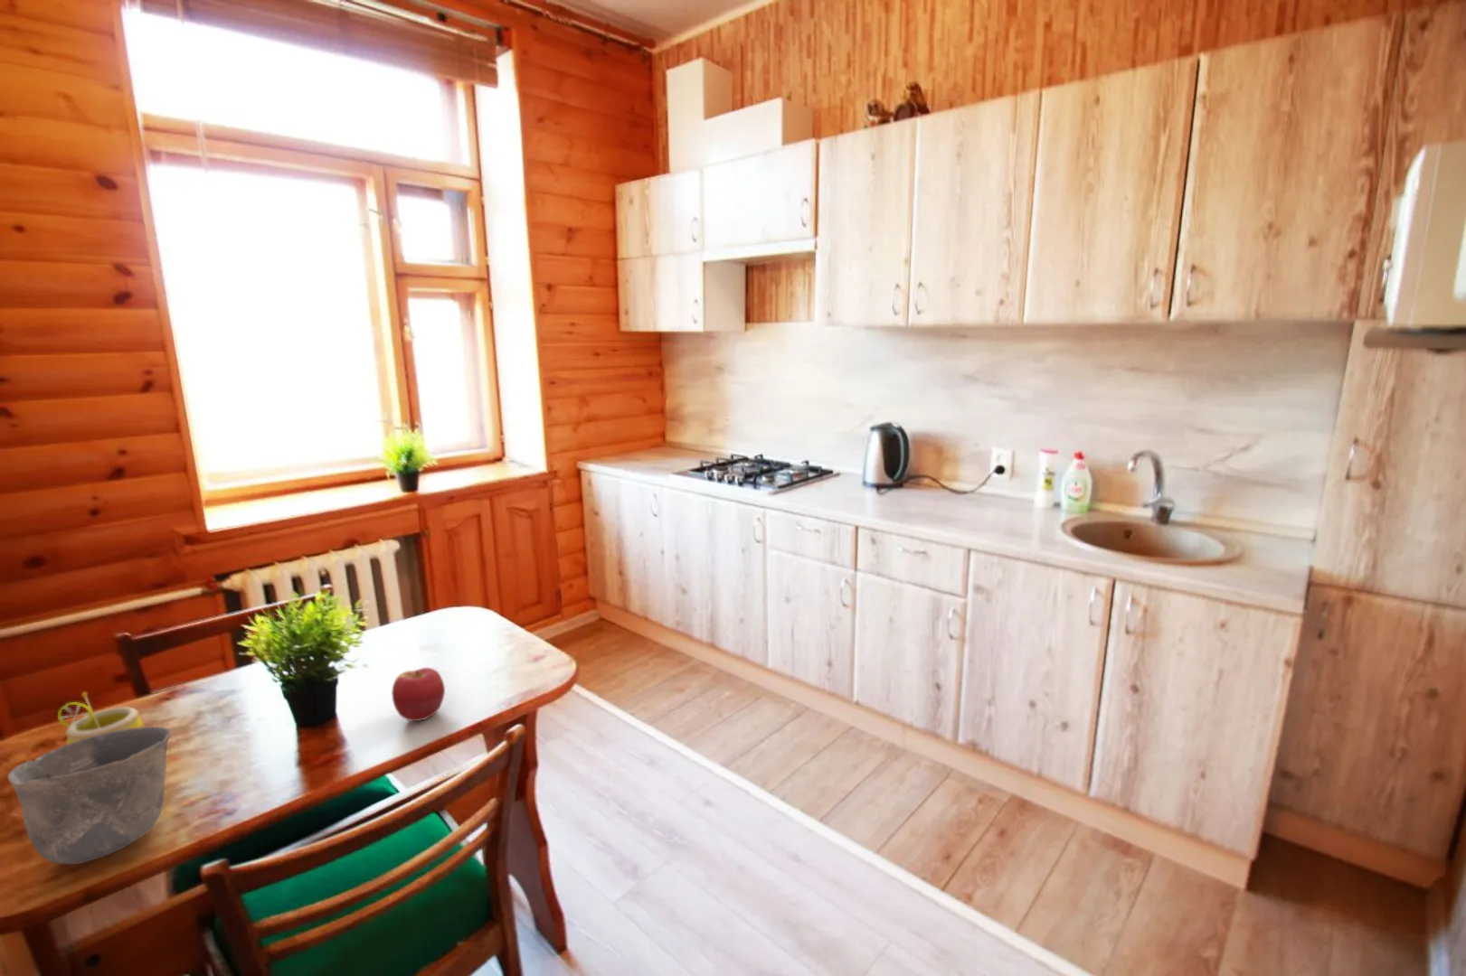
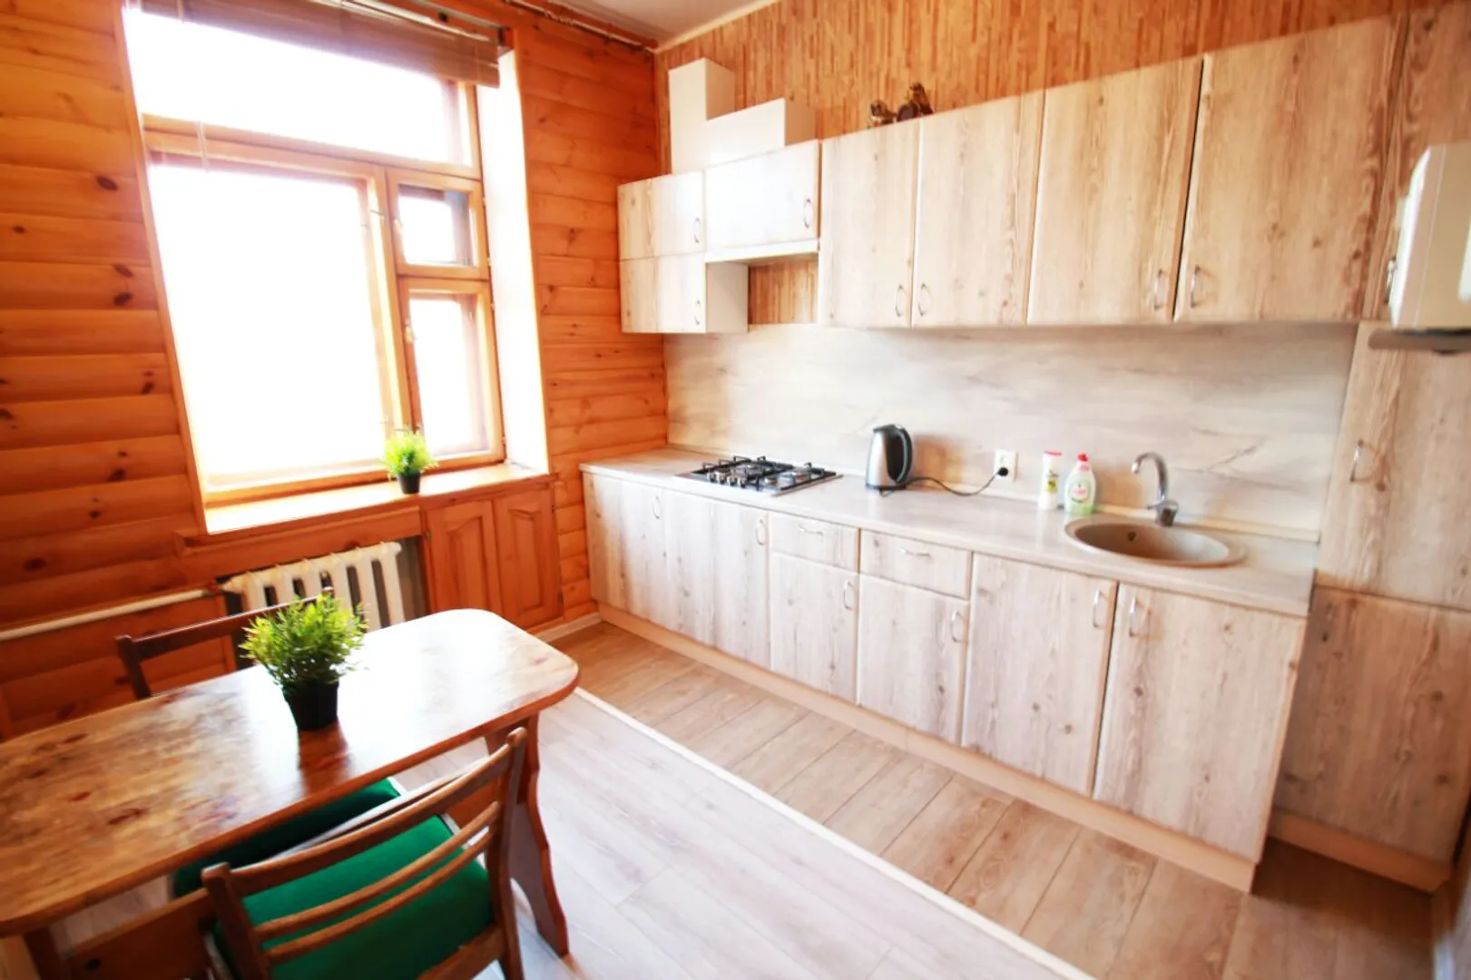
- cup [7,725,171,866]
- mug [57,692,146,745]
- apple [390,667,446,722]
